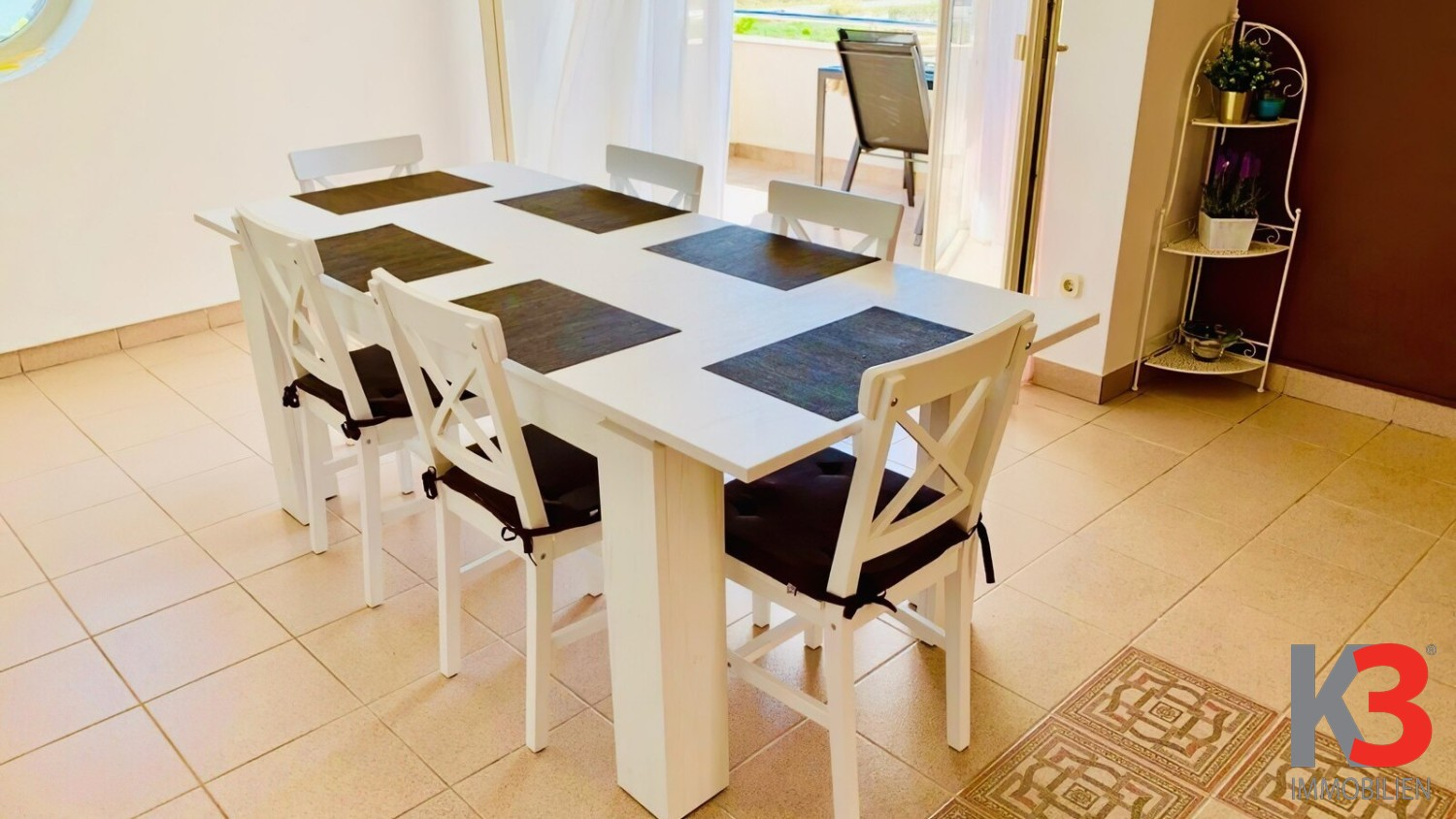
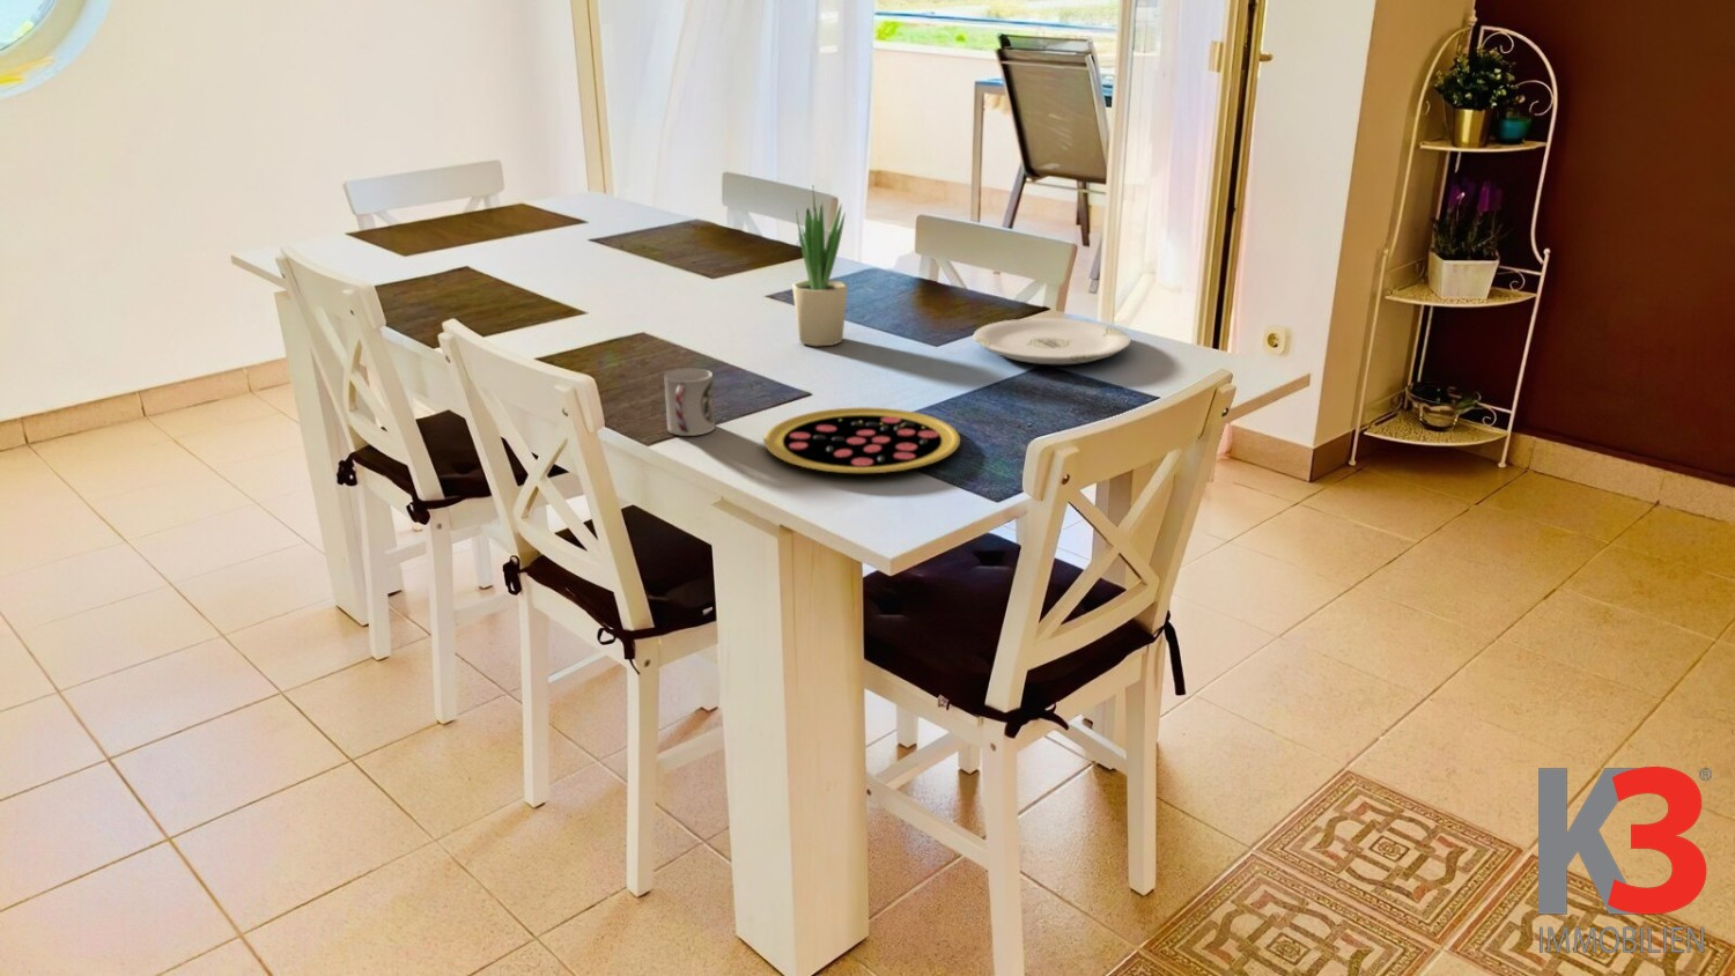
+ pizza [764,406,962,474]
+ potted plant [791,186,848,347]
+ plate [972,317,1131,366]
+ cup [663,368,716,437]
